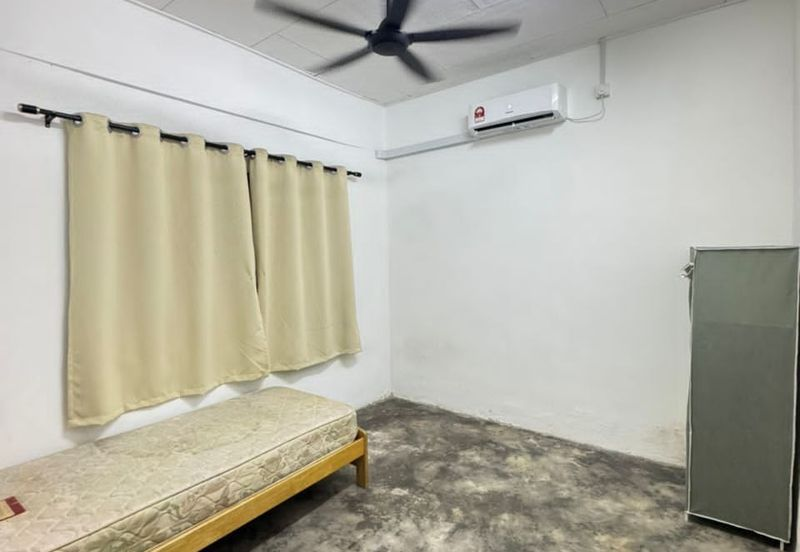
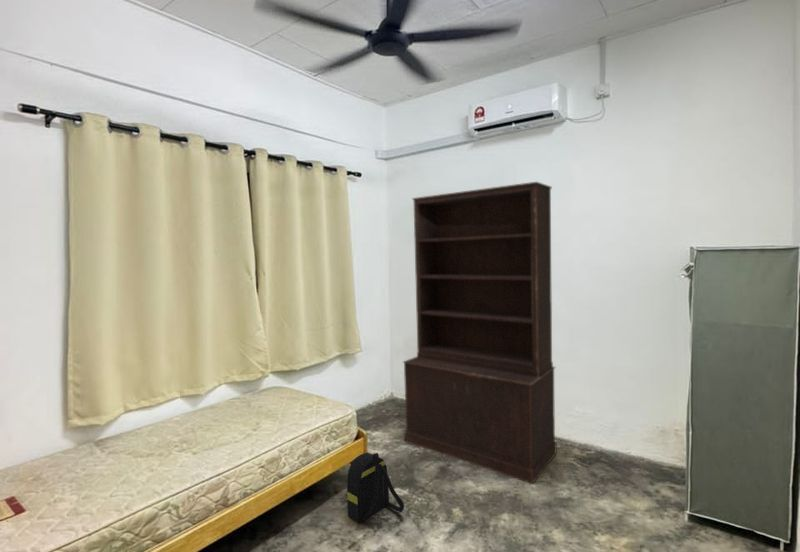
+ bookcase [402,181,557,485]
+ backpack [343,452,405,523]
